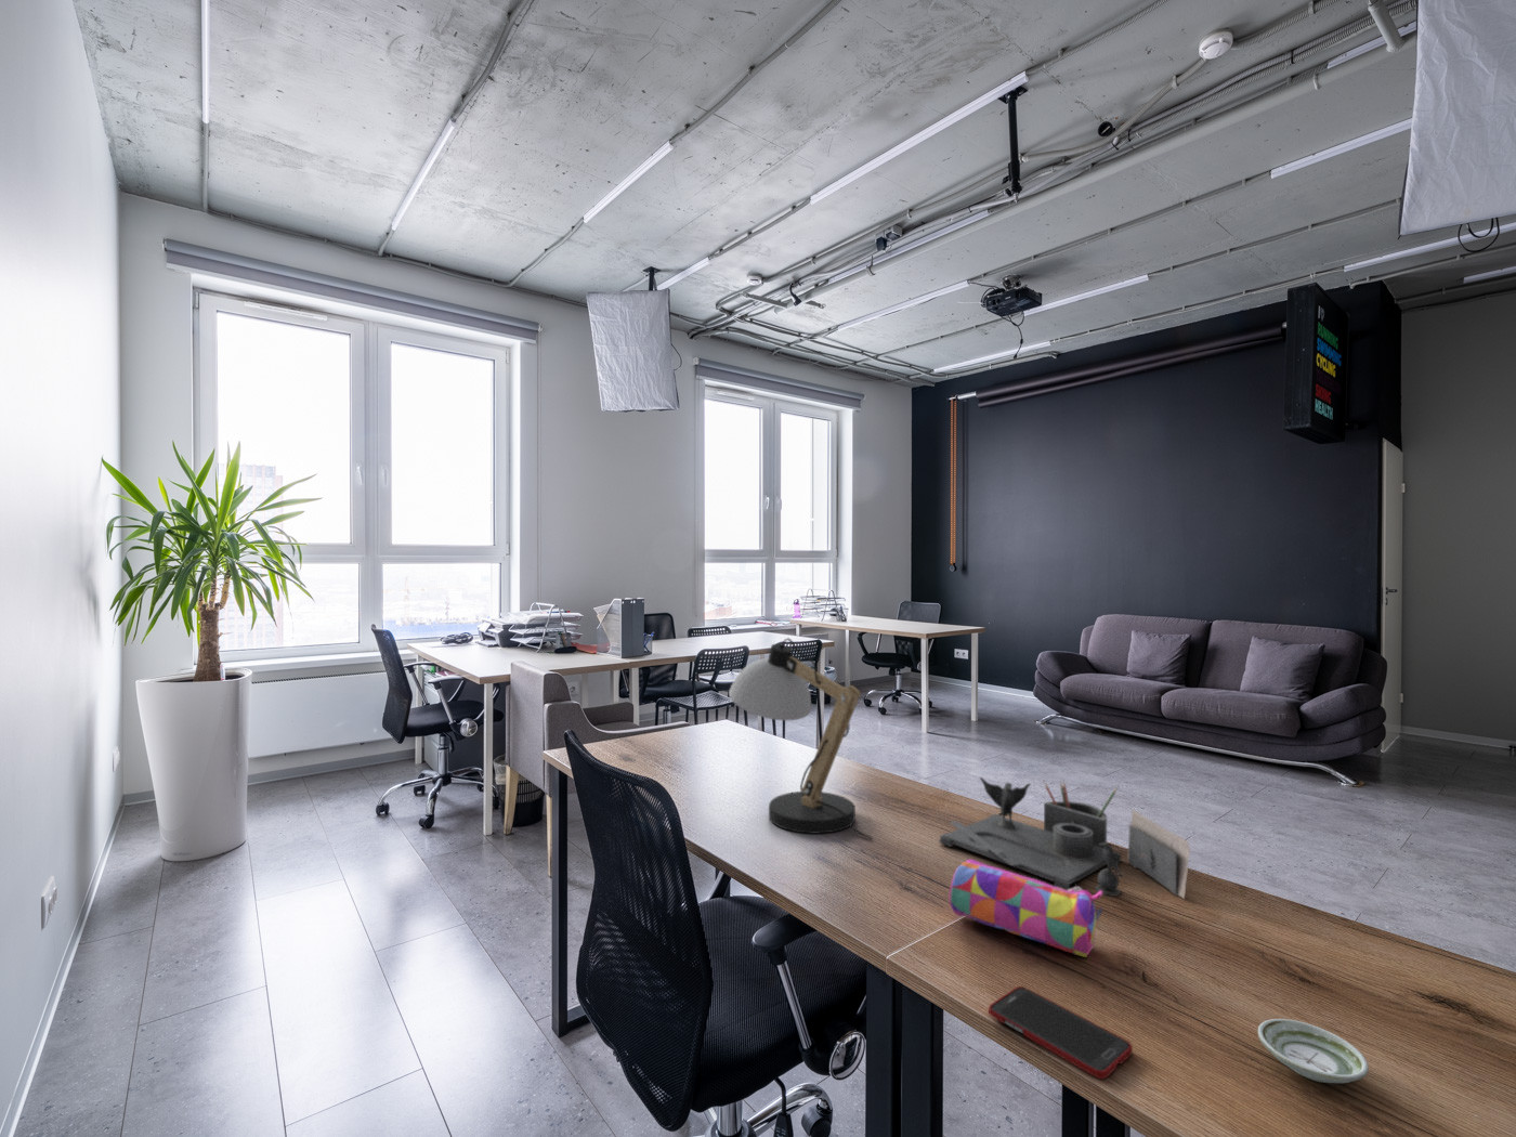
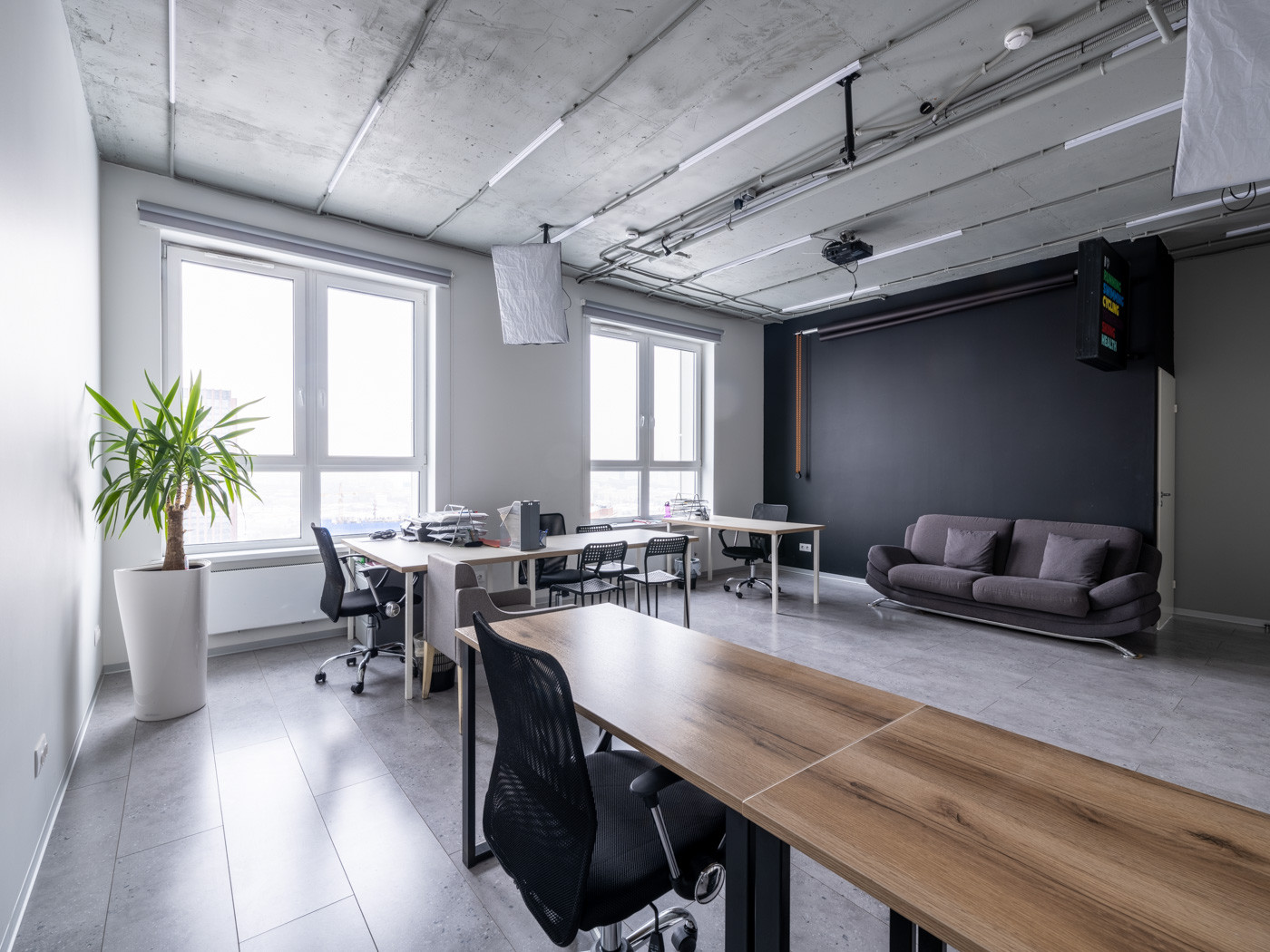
- desk organizer [938,776,1191,899]
- saucer [1257,1018,1370,1084]
- desk lamp [728,637,874,841]
- cell phone [987,985,1134,1081]
- pencil case [949,859,1103,958]
